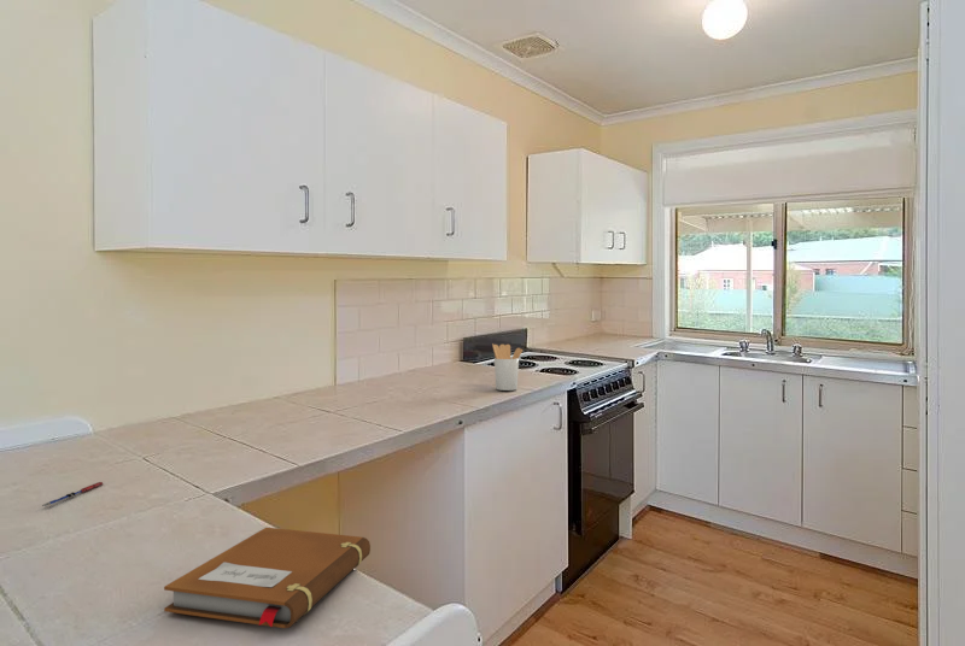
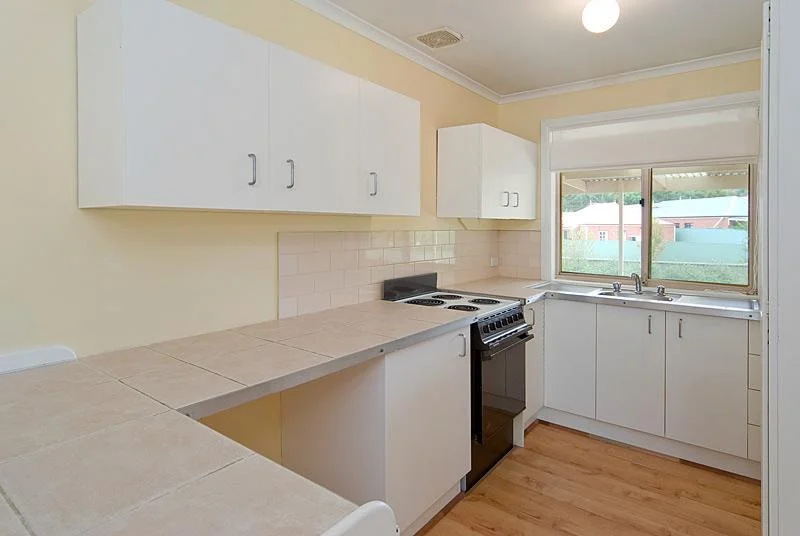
- pen [41,481,105,507]
- utensil holder [491,342,524,392]
- notebook [163,527,372,629]
